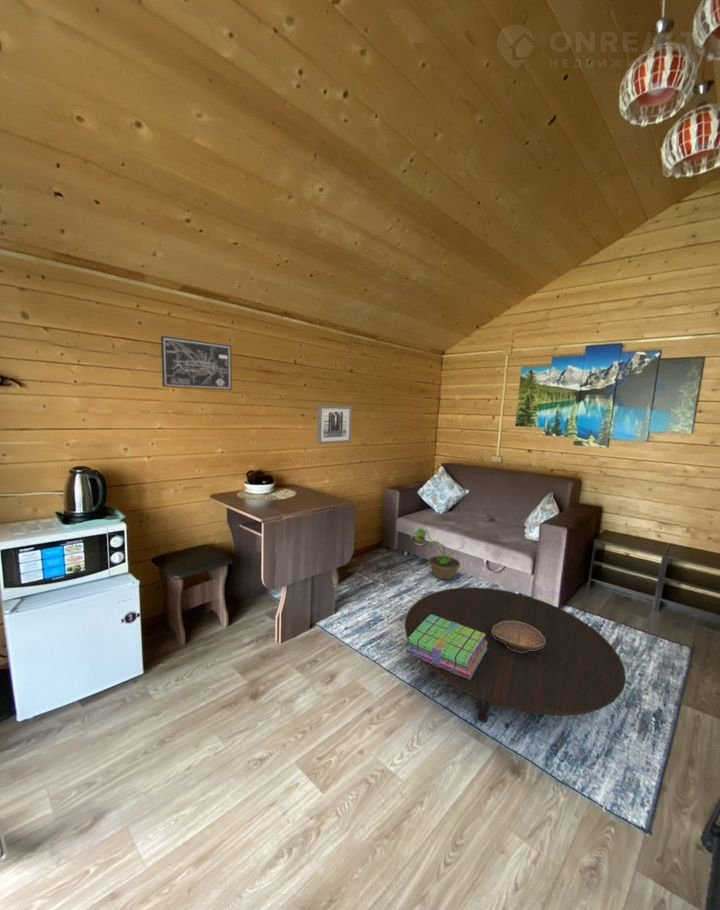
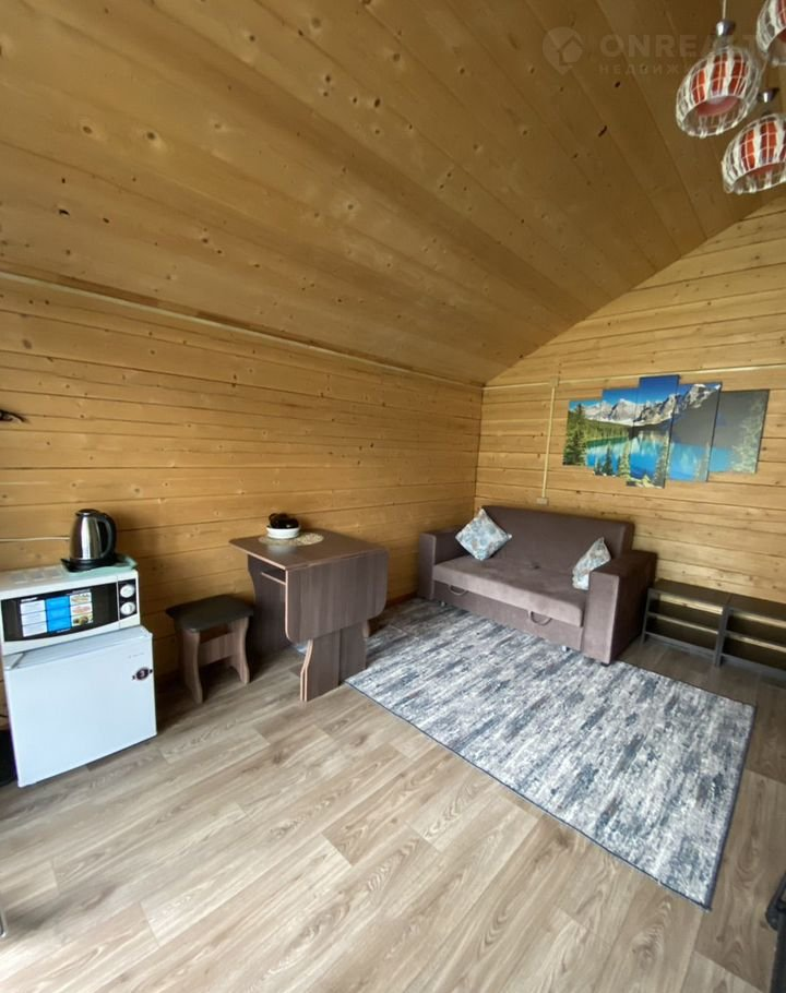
- decorative bowl [492,621,545,652]
- wall art [160,335,233,391]
- table [404,586,627,724]
- wall art [316,404,353,445]
- stack of books [406,615,487,679]
- decorative plant [412,528,465,581]
